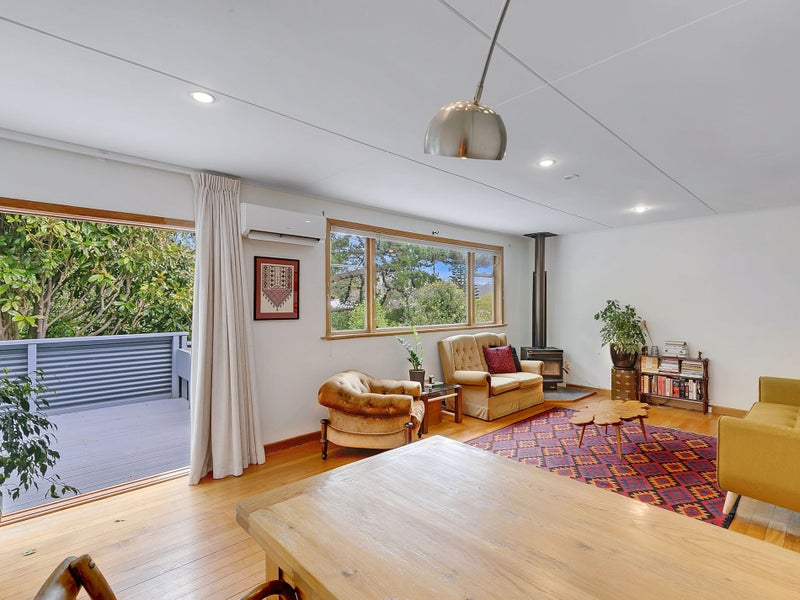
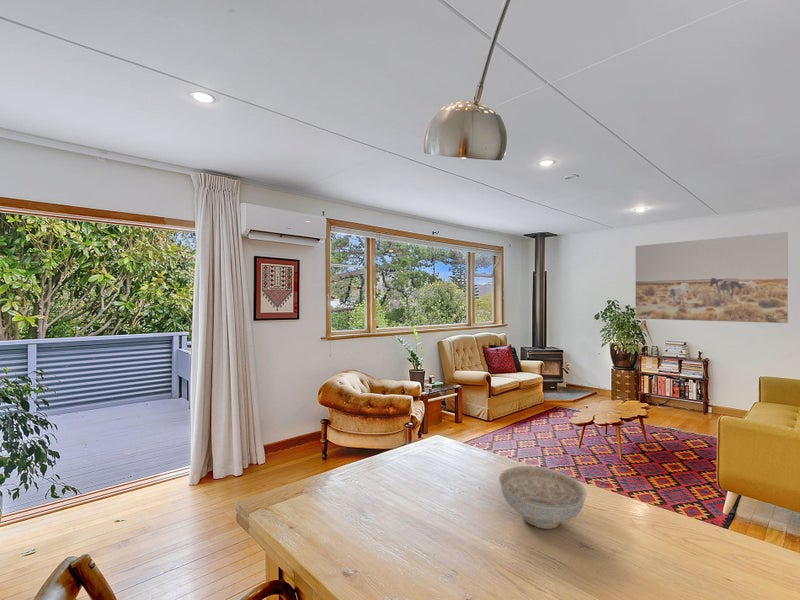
+ decorative bowl [498,465,588,530]
+ wall art [635,231,789,324]
